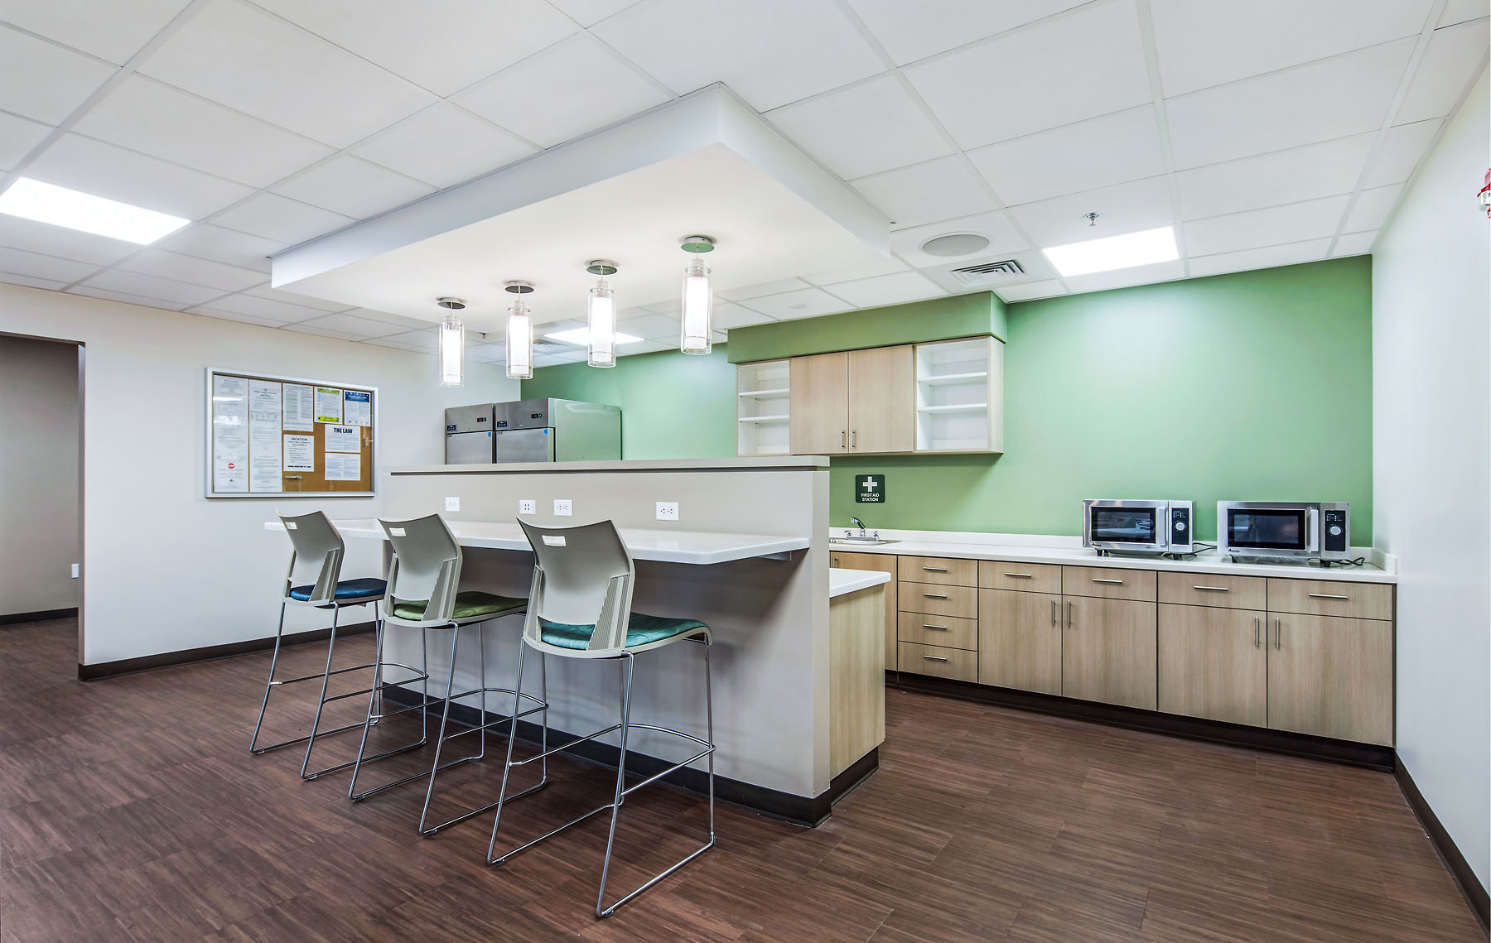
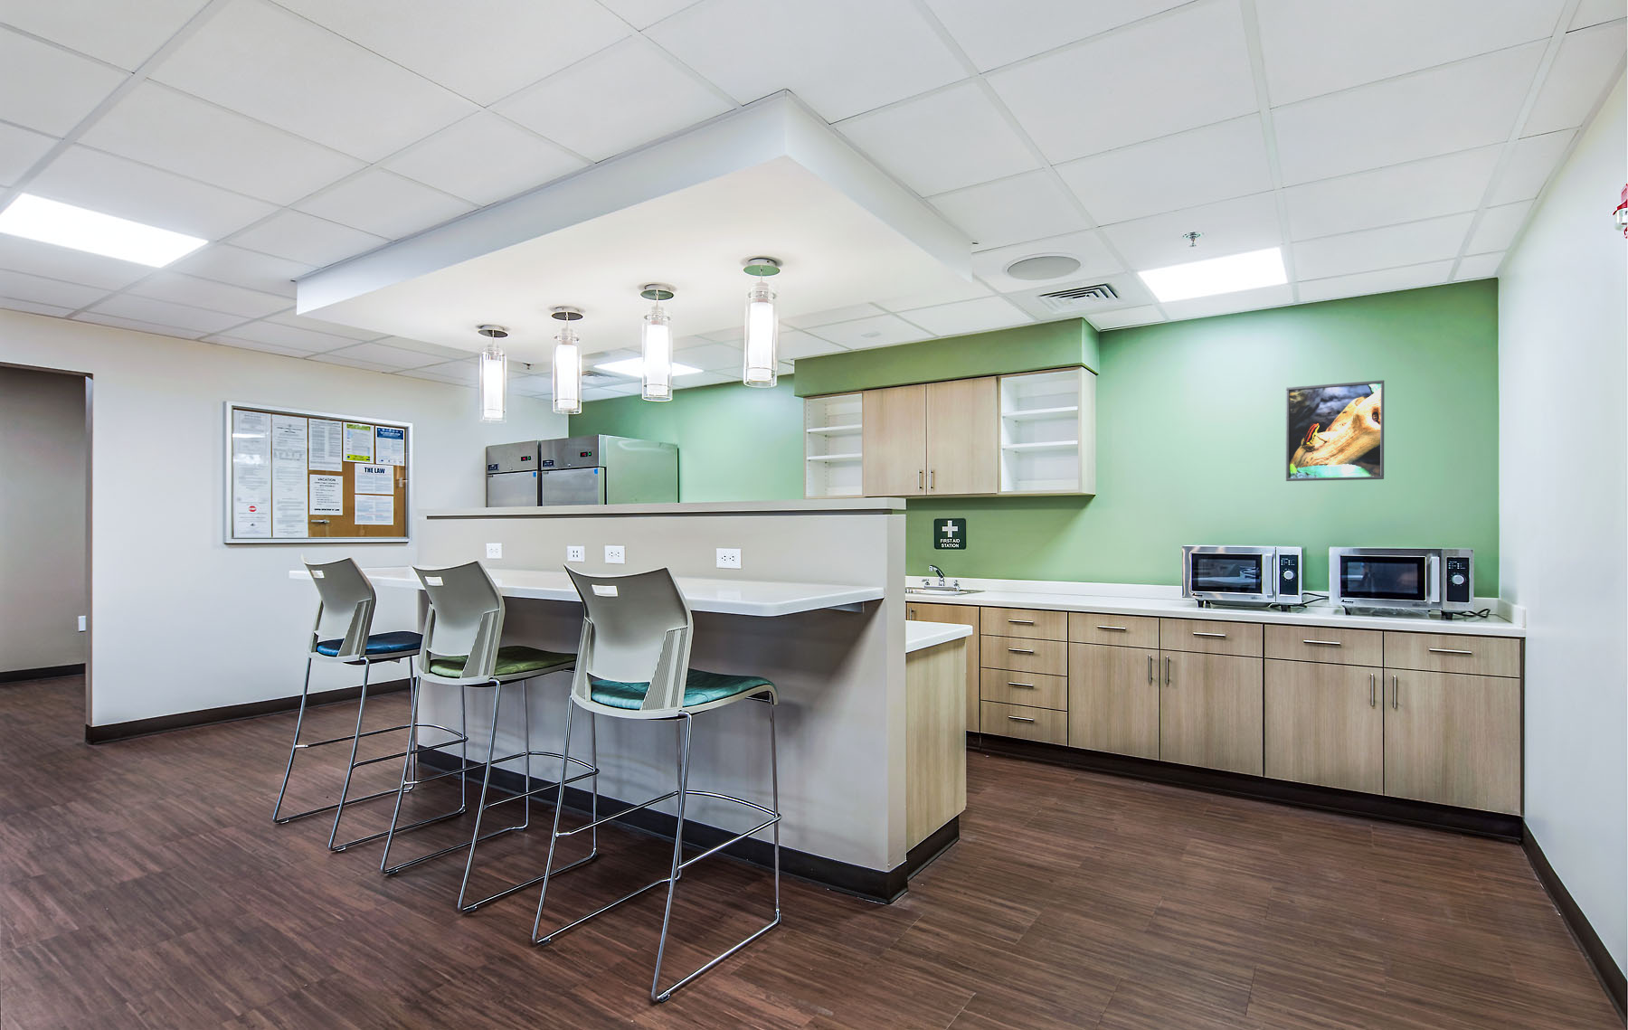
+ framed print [1285,379,1385,482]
